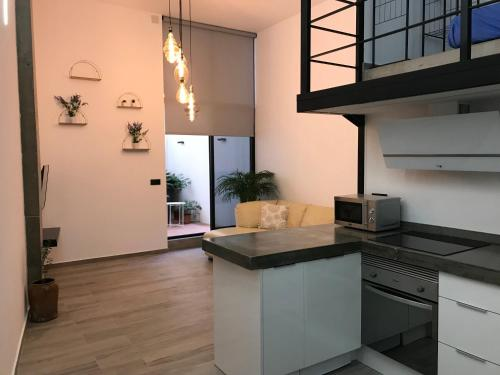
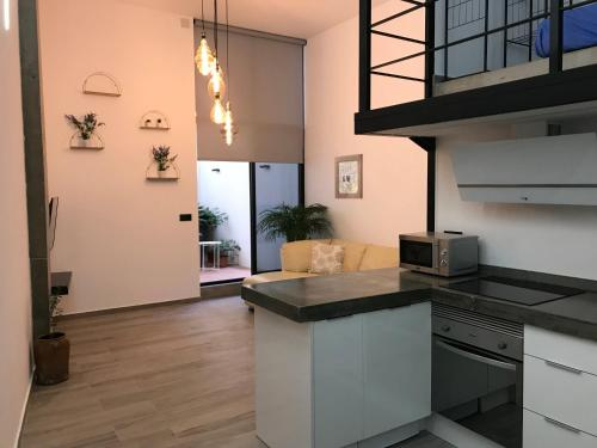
+ wall art [333,153,364,200]
